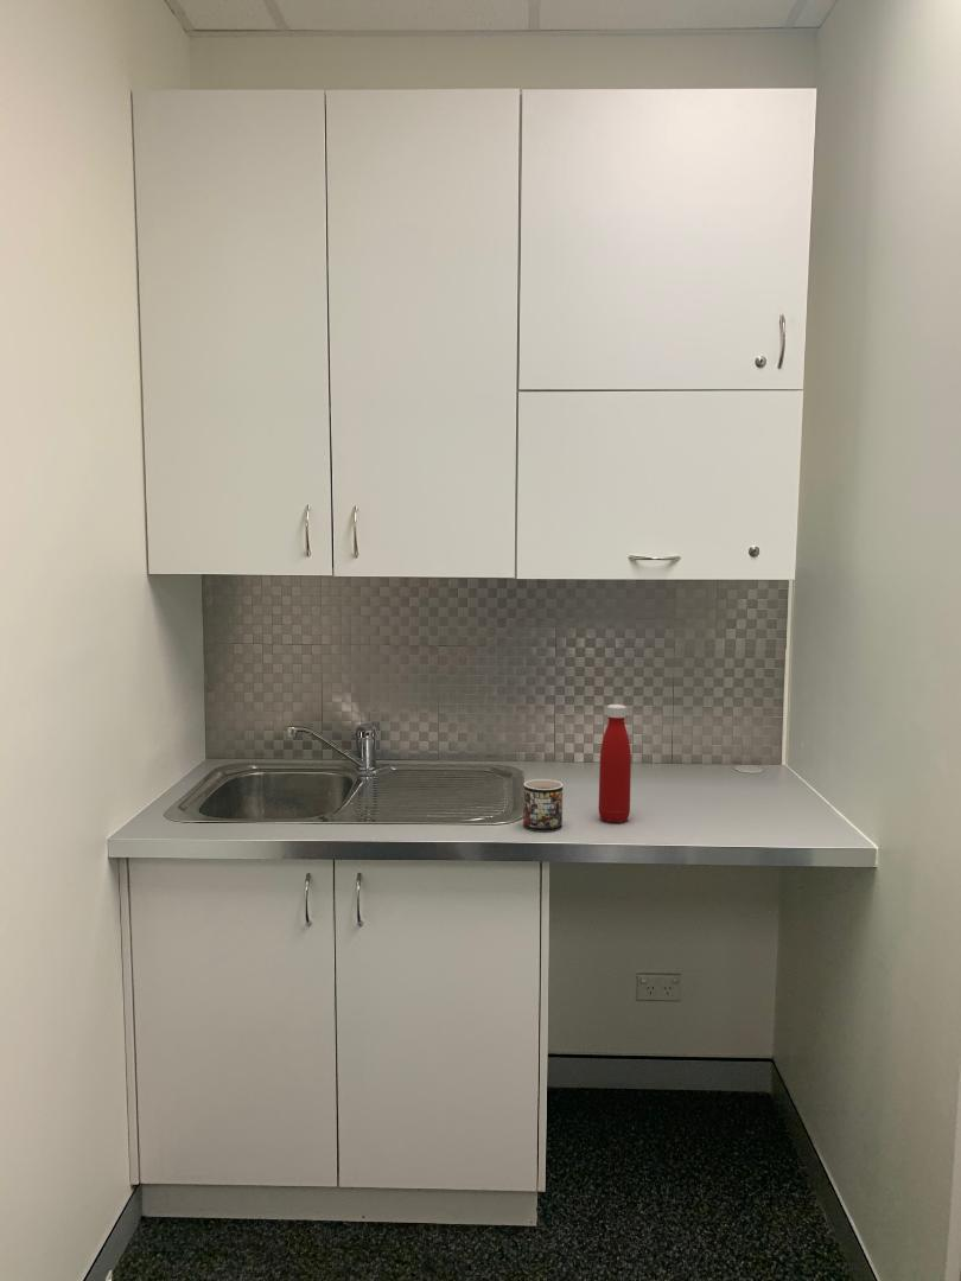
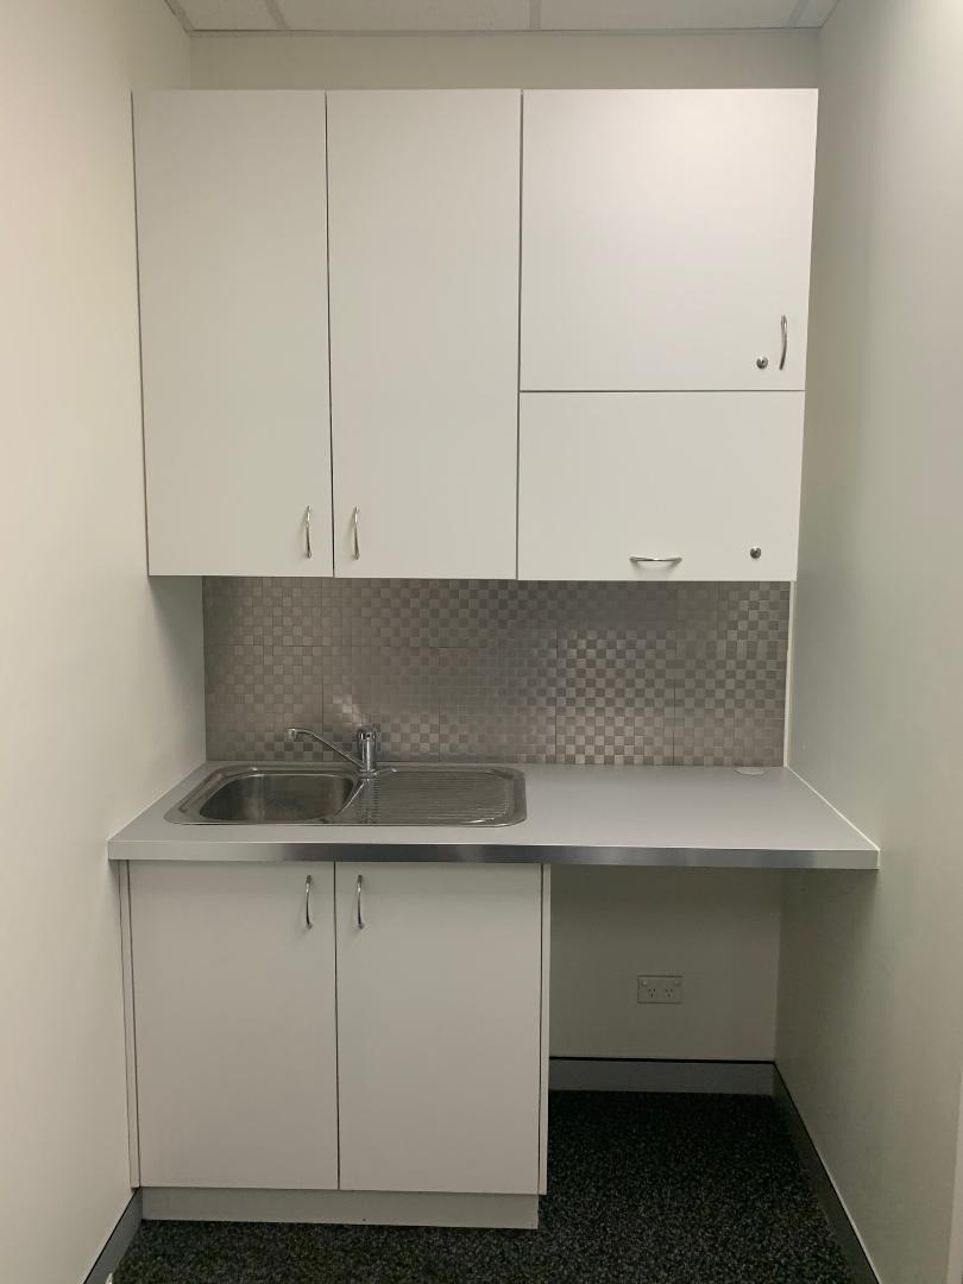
- mug [522,778,564,833]
- bottle [598,703,632,824]
